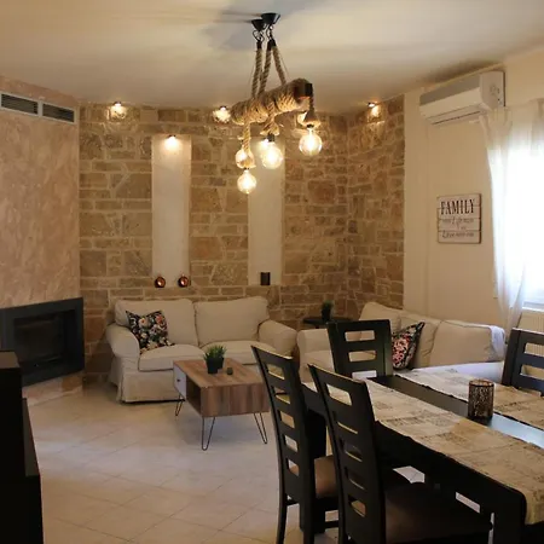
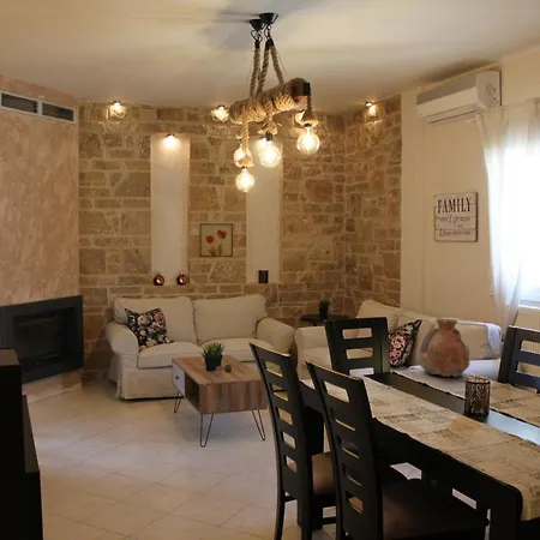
+ wall art [198,222,234,258]
+ vase [416,318,472,378]
